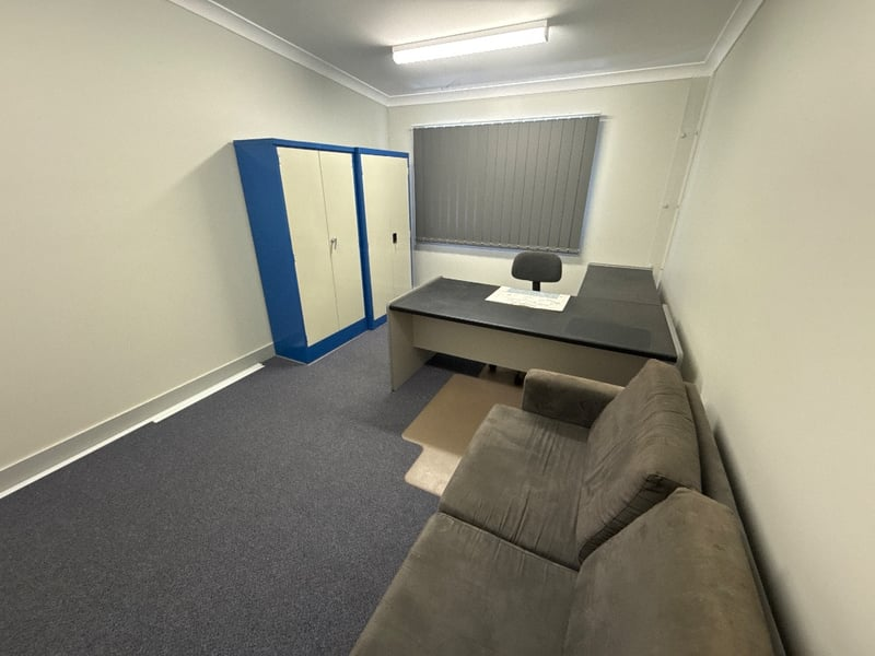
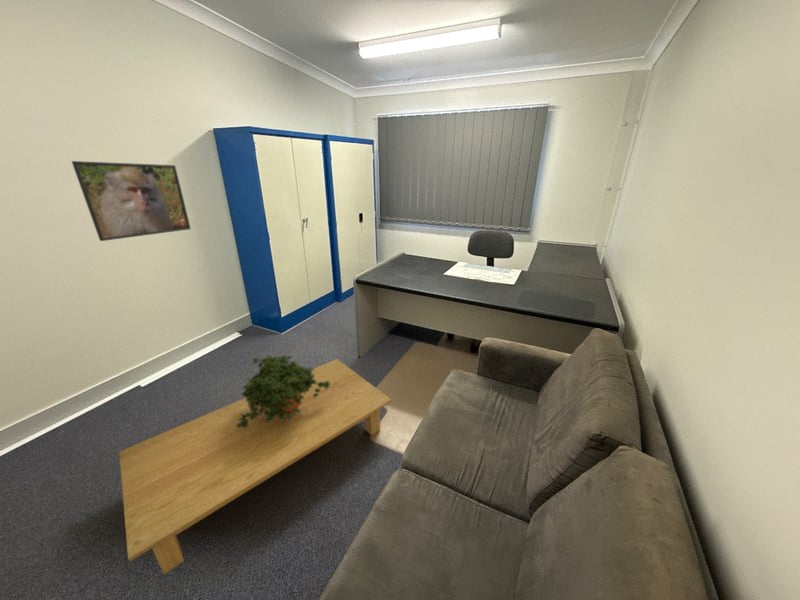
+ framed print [71,160,192,242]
+ coffee table [118,358,392,575]
+ potted plant [236,353,330,428]
